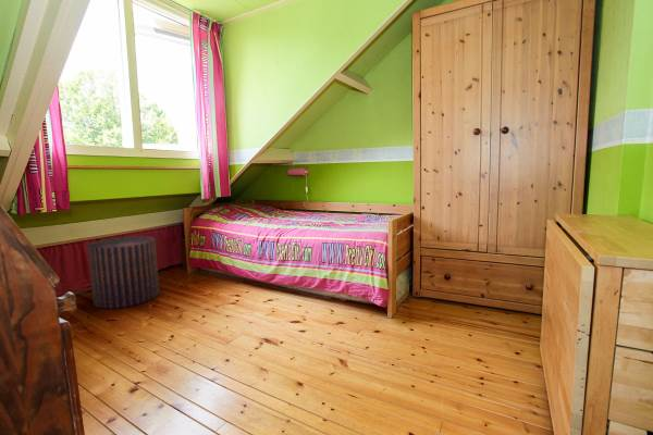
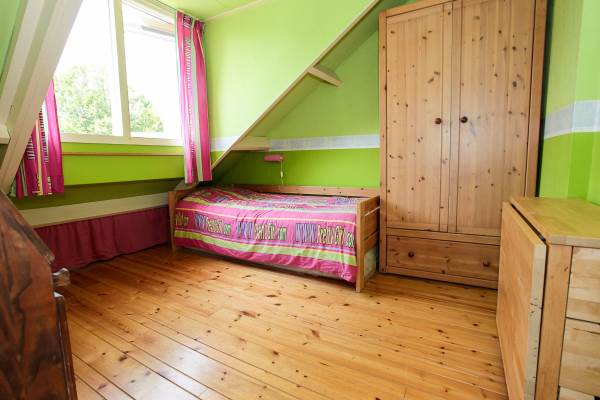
- pouf [86,235,160,310]
